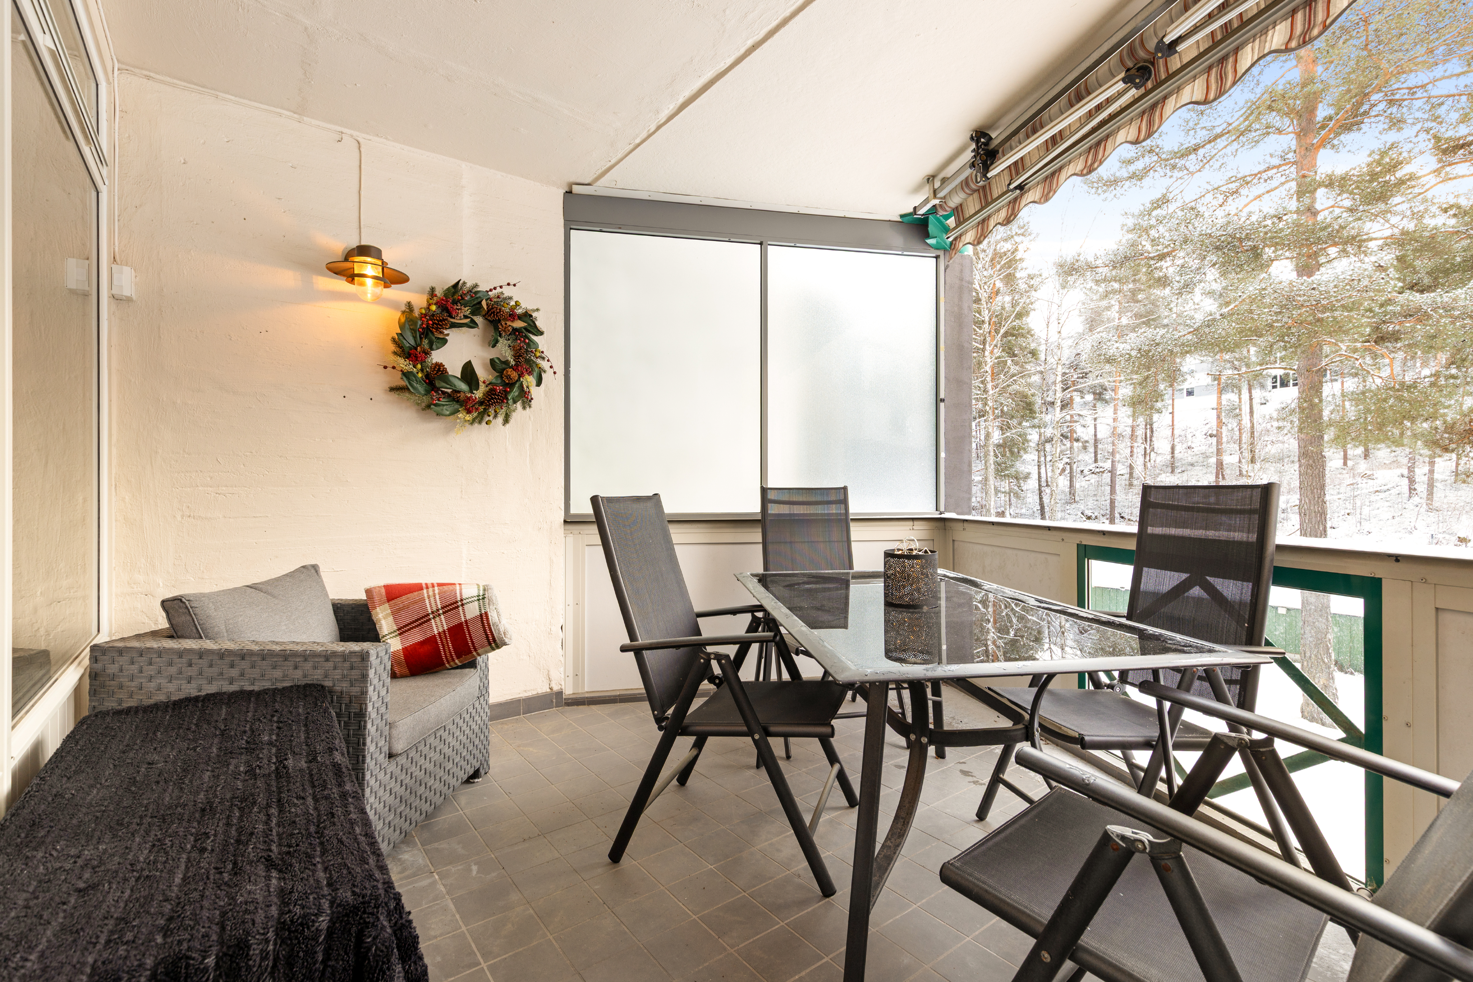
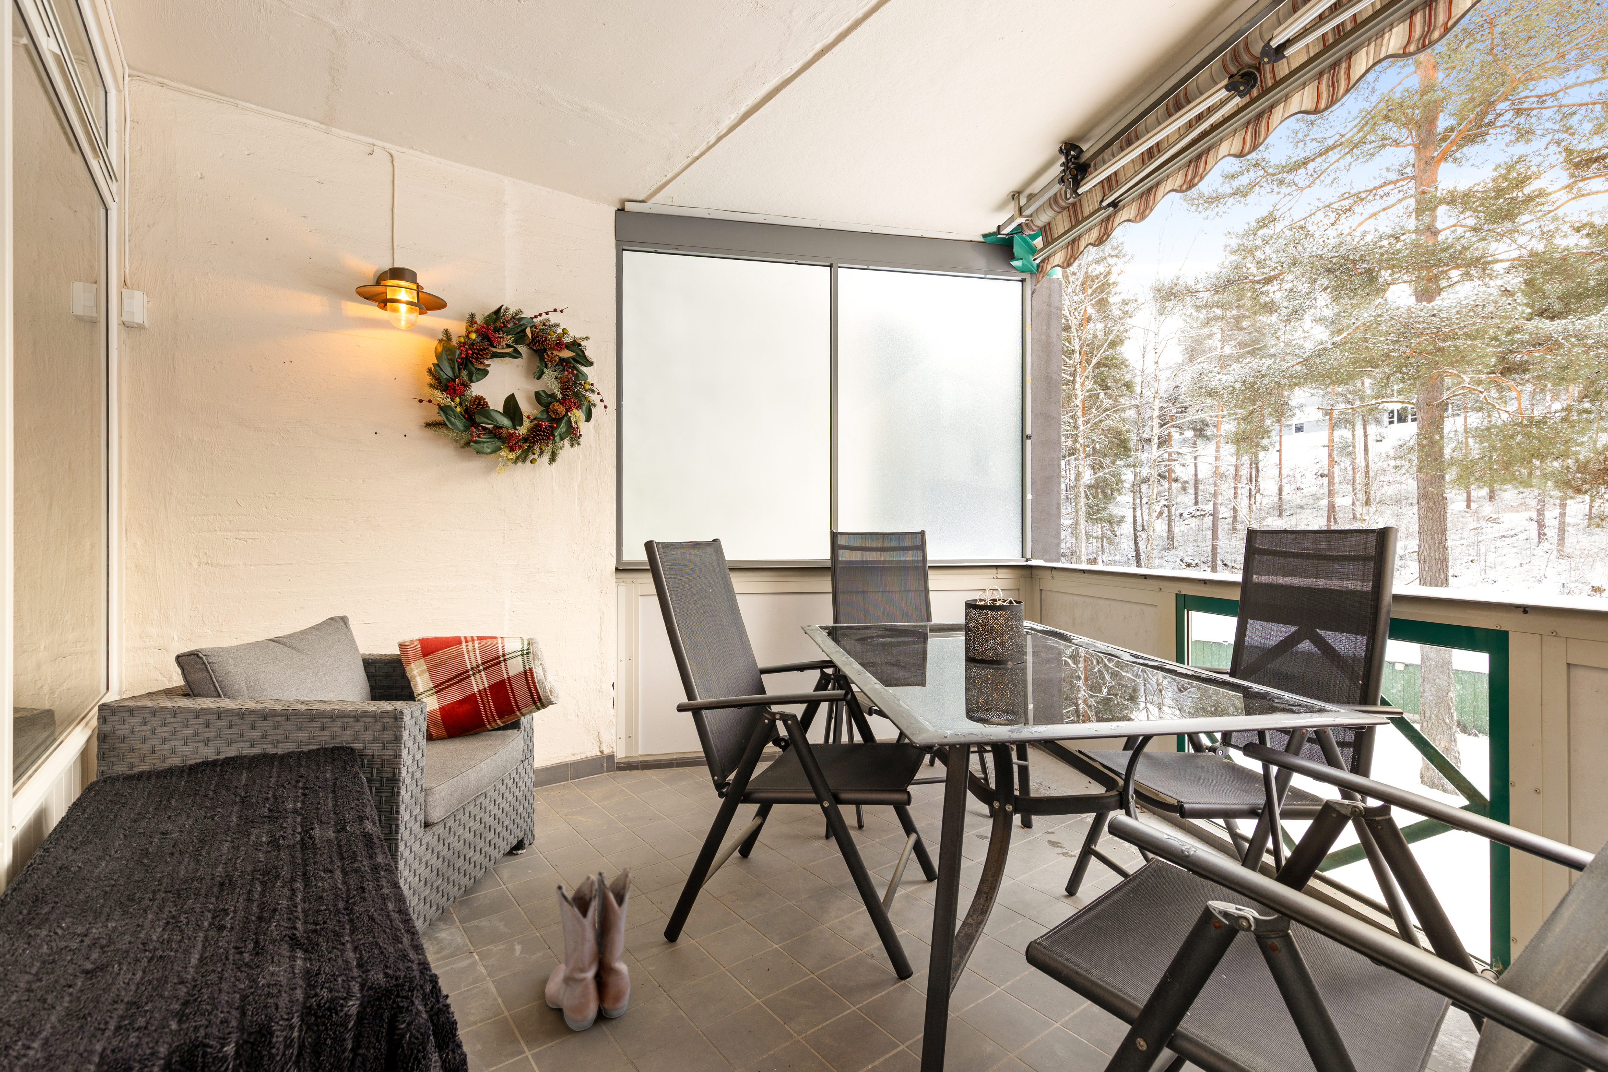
+ boots [544,865,633,1031]
